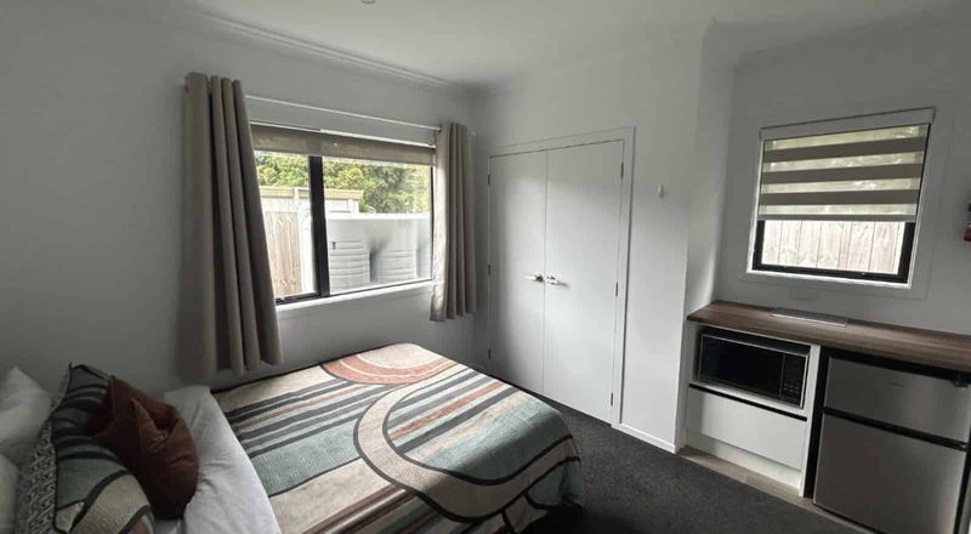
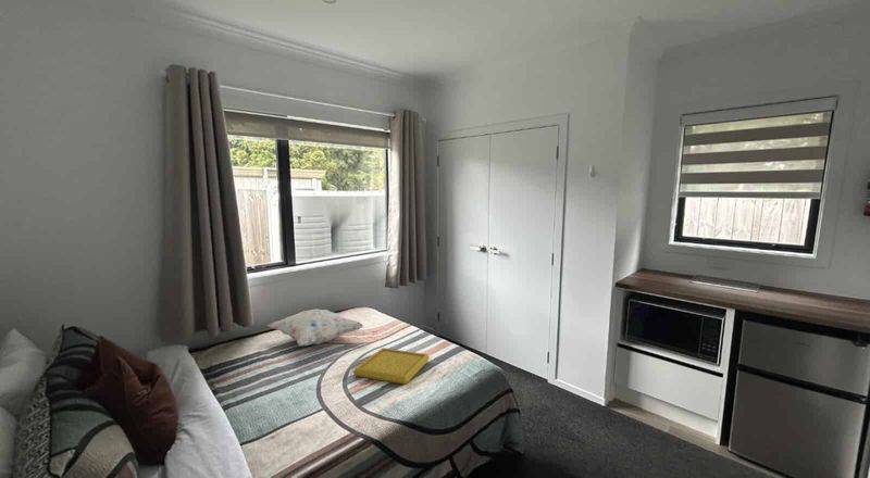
+ decorative pillow [266,309,364,347]
+ serving tray [352,347,431,386]
